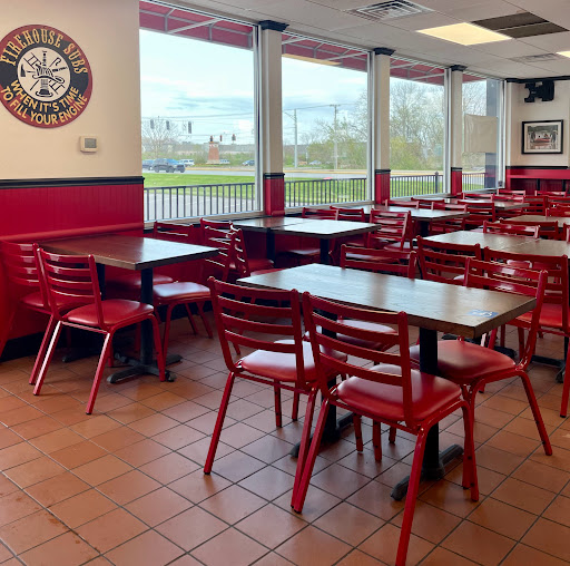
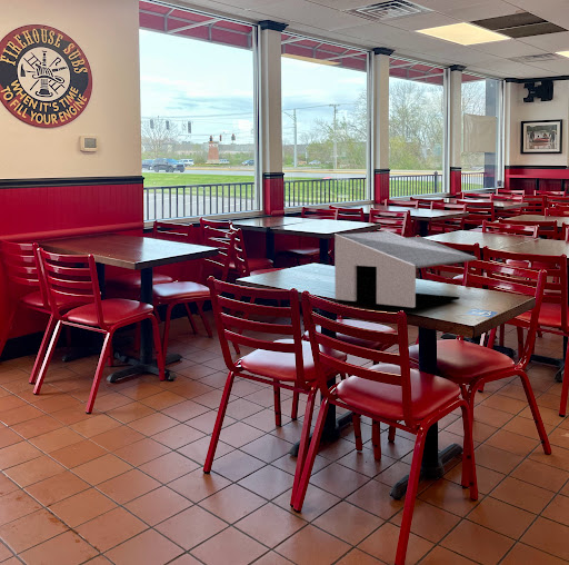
+ architectural model [333,229,479,310]
